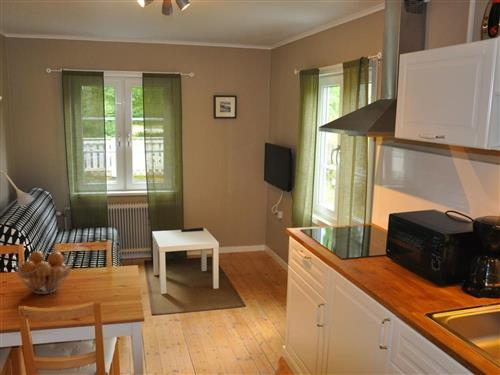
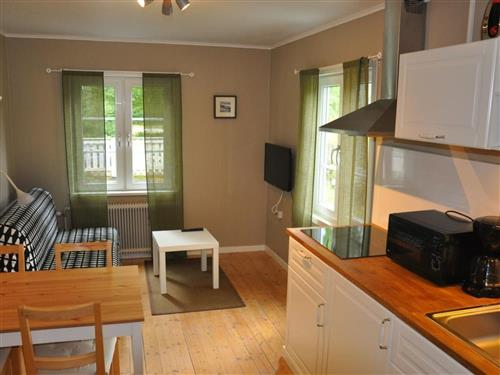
- fruit basket [13,250,74,295]
